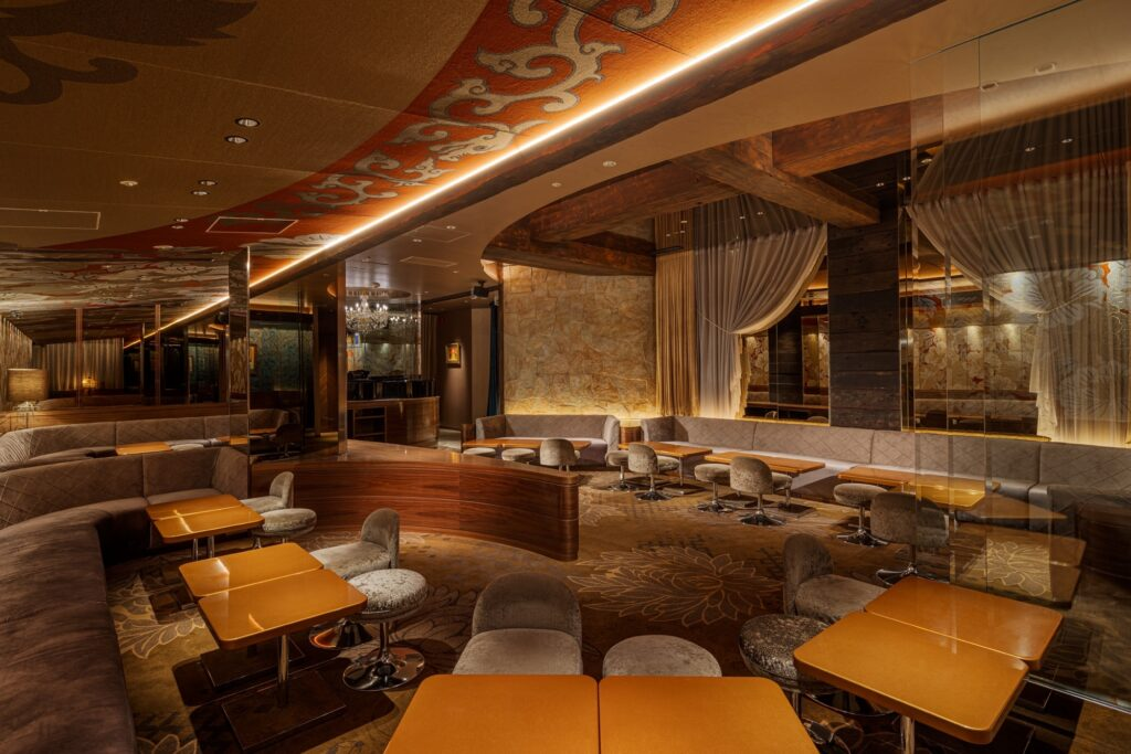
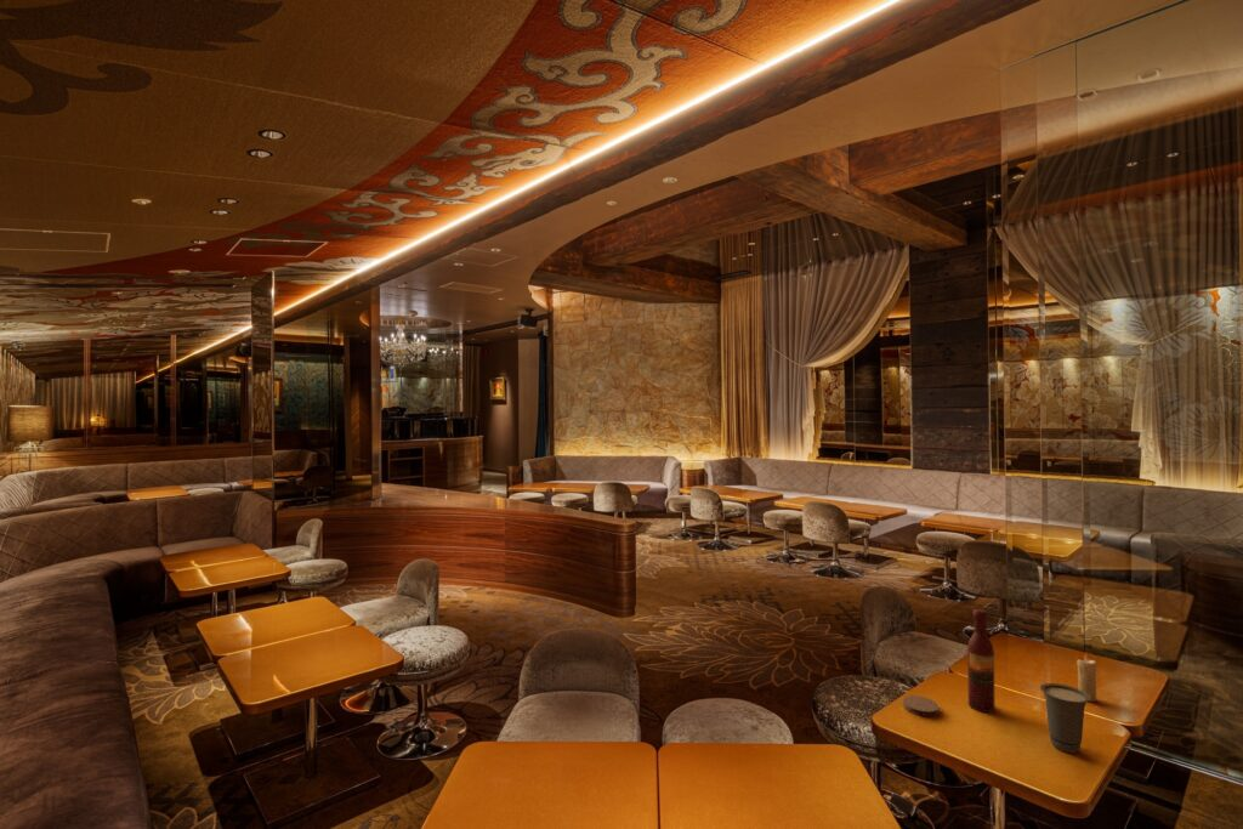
+ coaster [902,694,941,717]
+ candle [1075,651,1097,703]
+ wine bottle [966,608,997,714]
+ cup [1039,682,1090,754]
